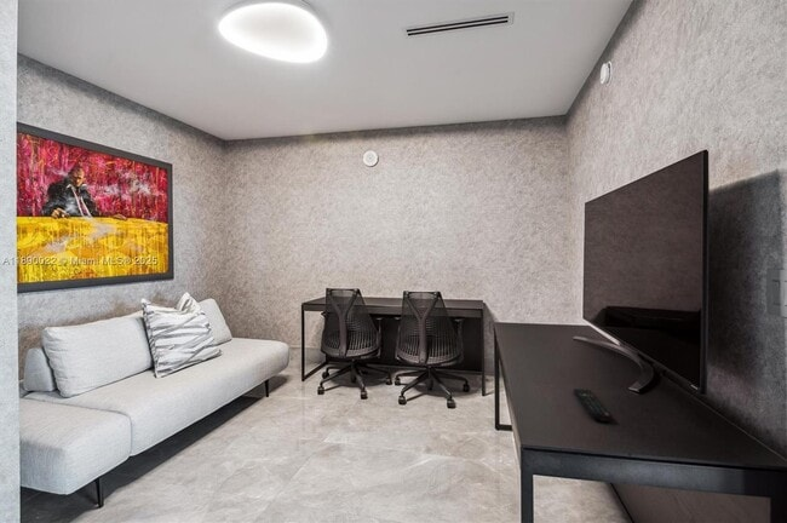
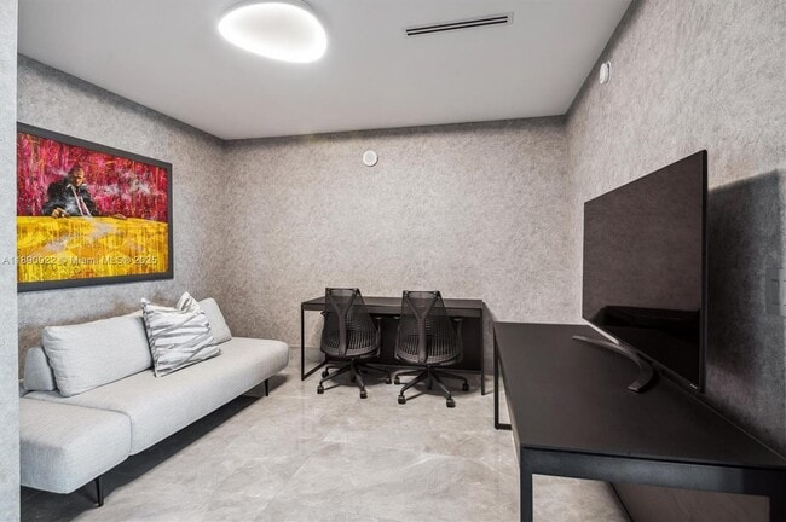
- remote control [573,387,614,423]
